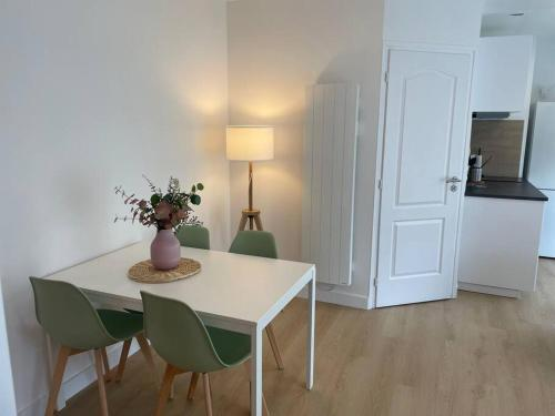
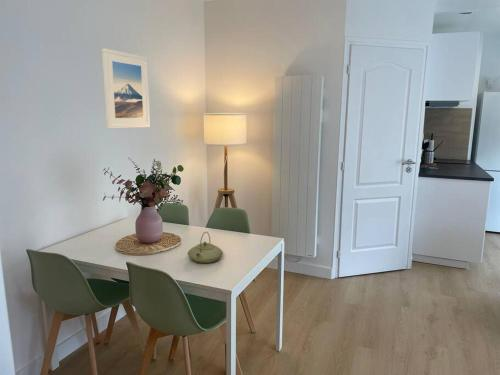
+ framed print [101,47,151,130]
+ teapot [186,231,224,264]
